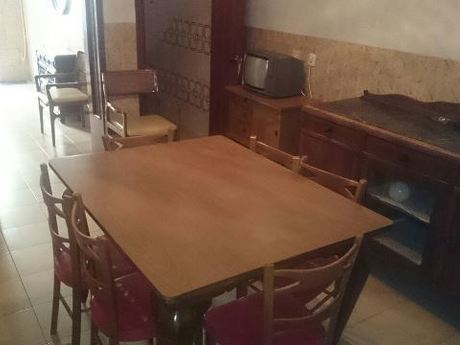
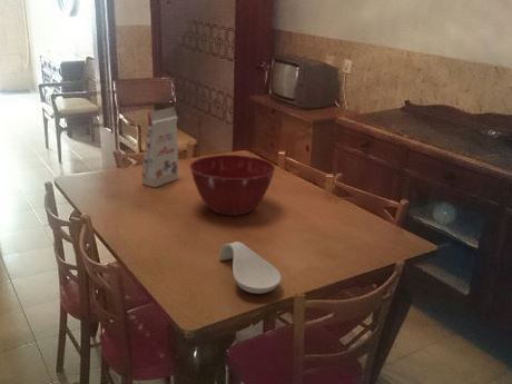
+ gift box [140,106,179,188]
+ mixing bowl [188,154,276,216]
+ spoon rest [218,240,282,295]
